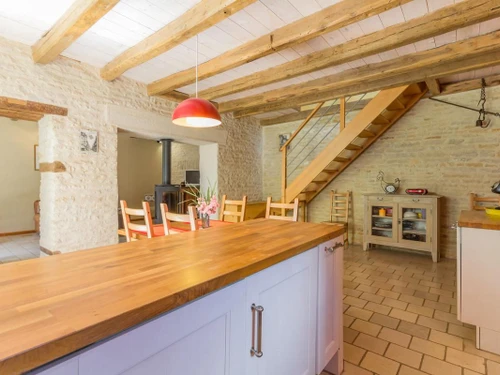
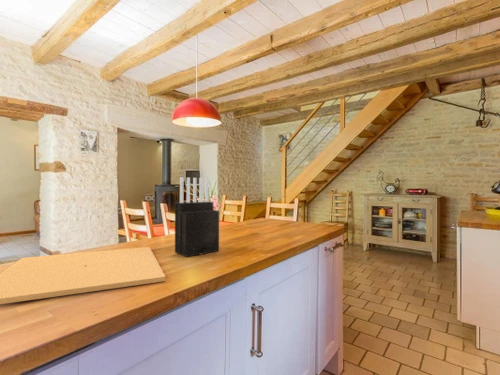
+ knife block [174,176,220,258]
+ cutting board [0,246,166,305]
